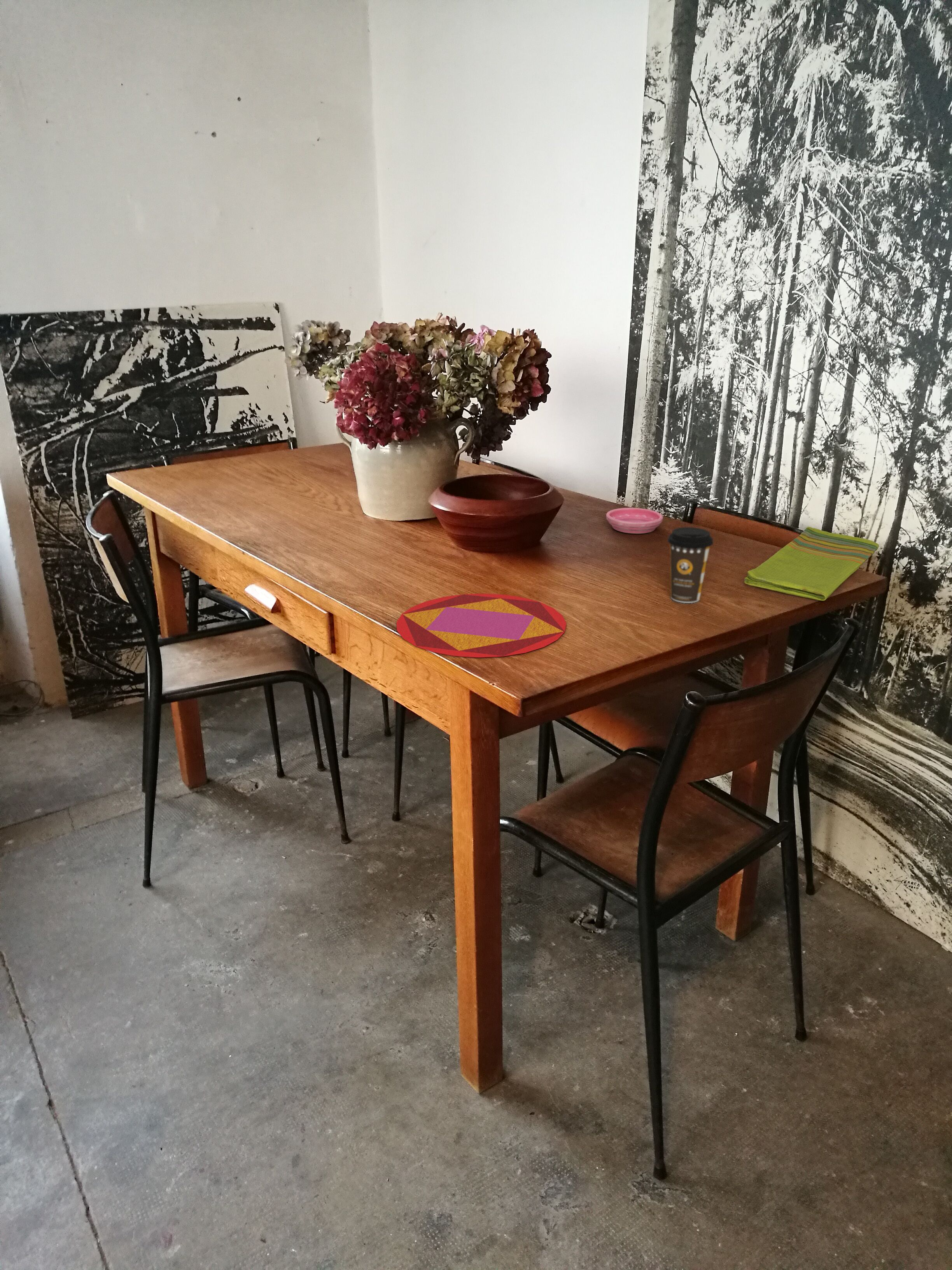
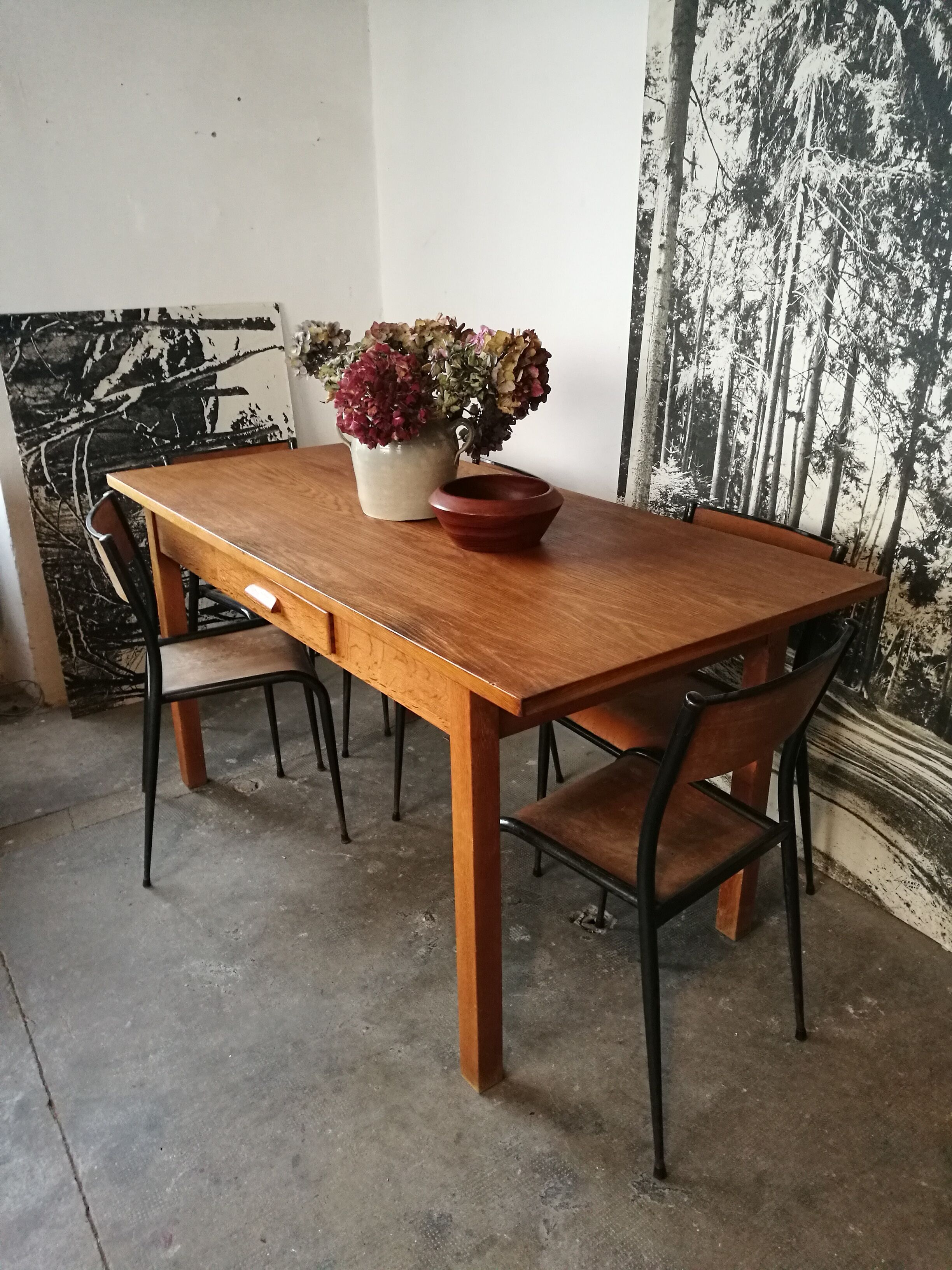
- plate [396,593,567,658]
- coffee cup [667,527,714,603]
- dish towel [744,526,879,601]
- saucer [606,507,663,534]
